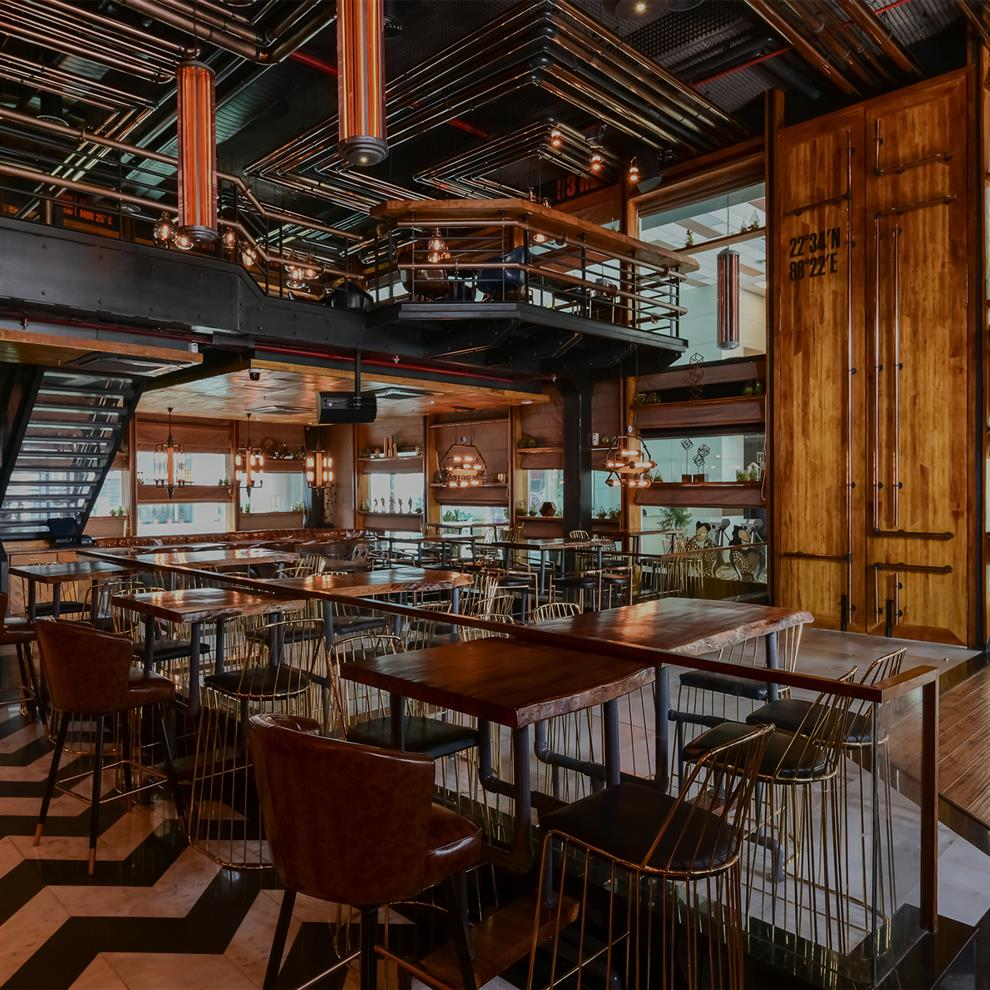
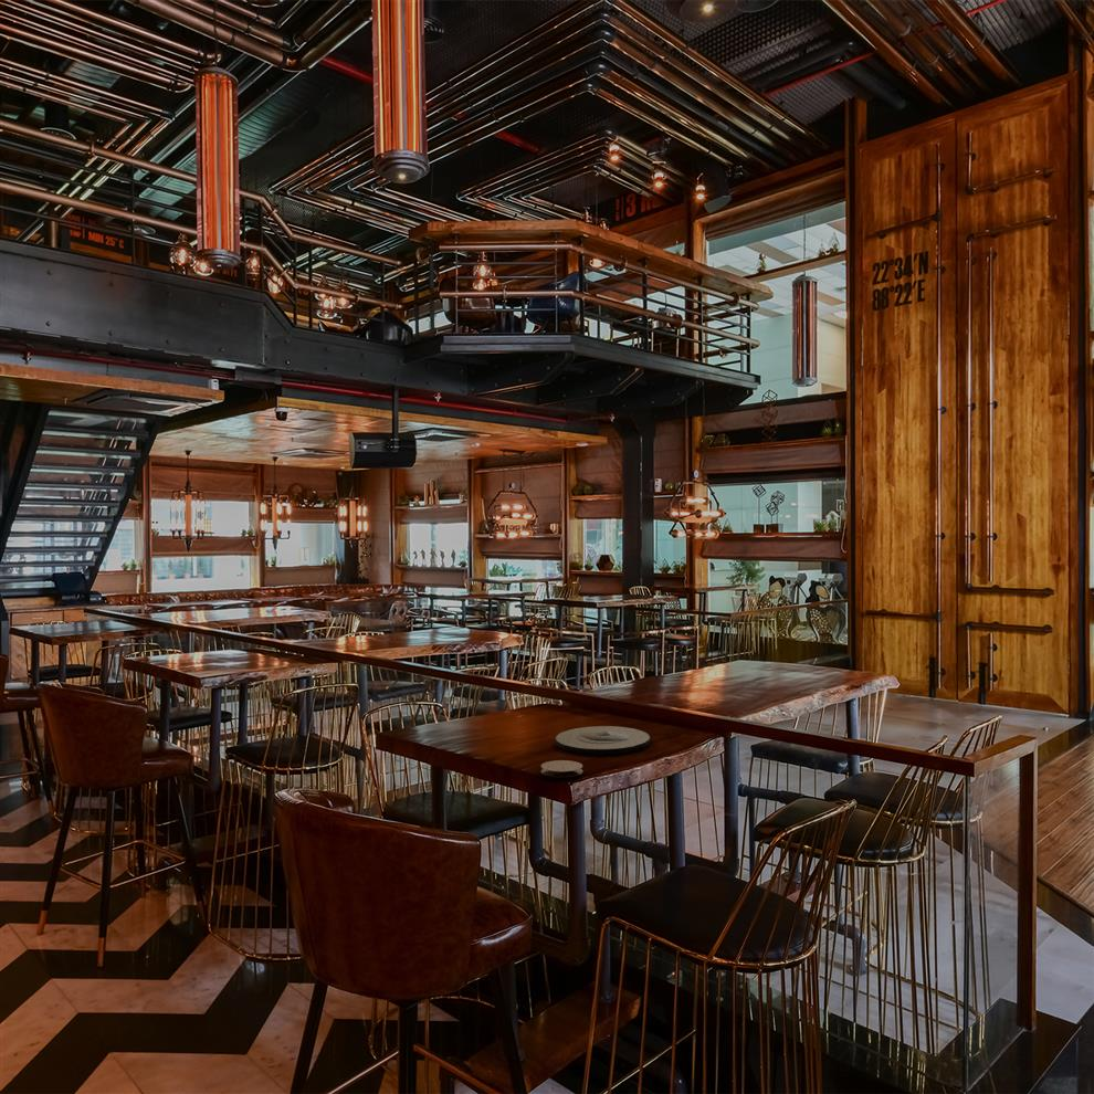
+ plate [555,725,651,756]
+ coaster [540,759,583,778]
